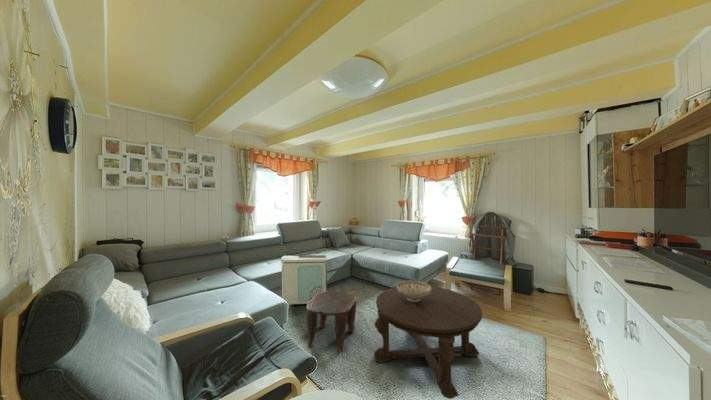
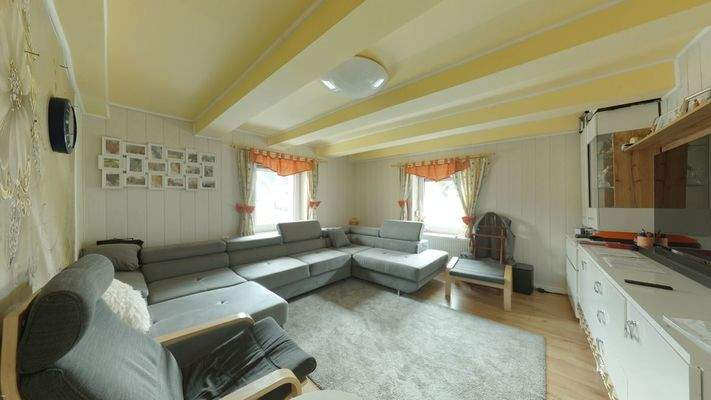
- air purifier [280,254,328,306]
- coffee table [373,285,483,400]
- stool [305,291,357,353]
- decorative bowl [396,280,431,302]
